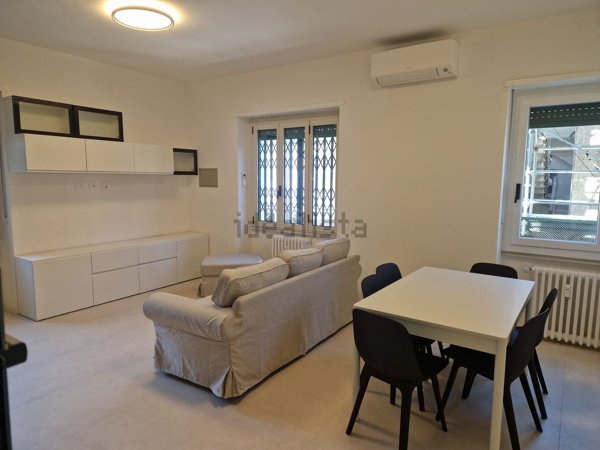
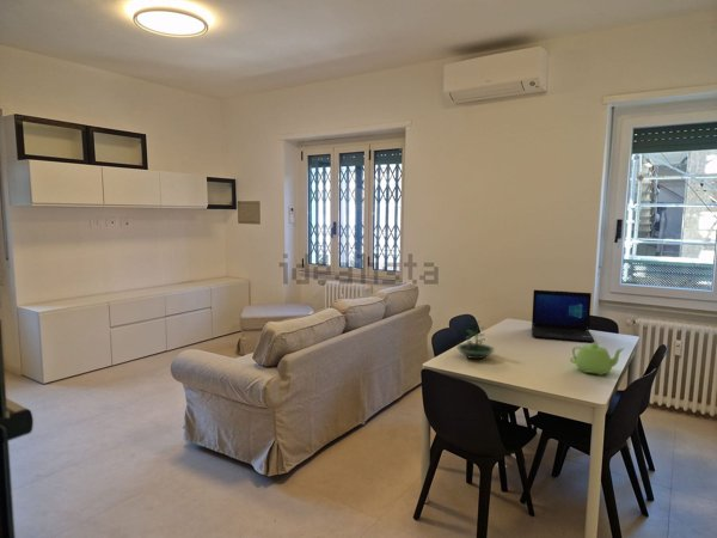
+ laptop [531,289,595,343]
+ terrarium [455,320,495,361]
+ teapot [569,342,625,377]
